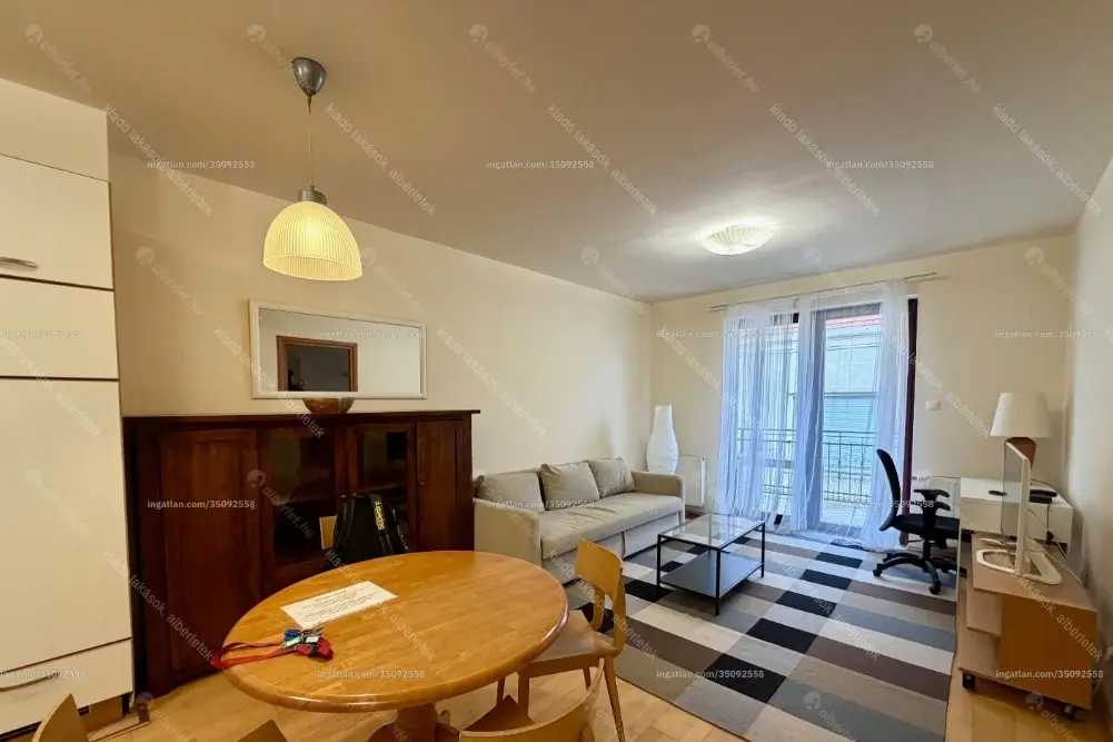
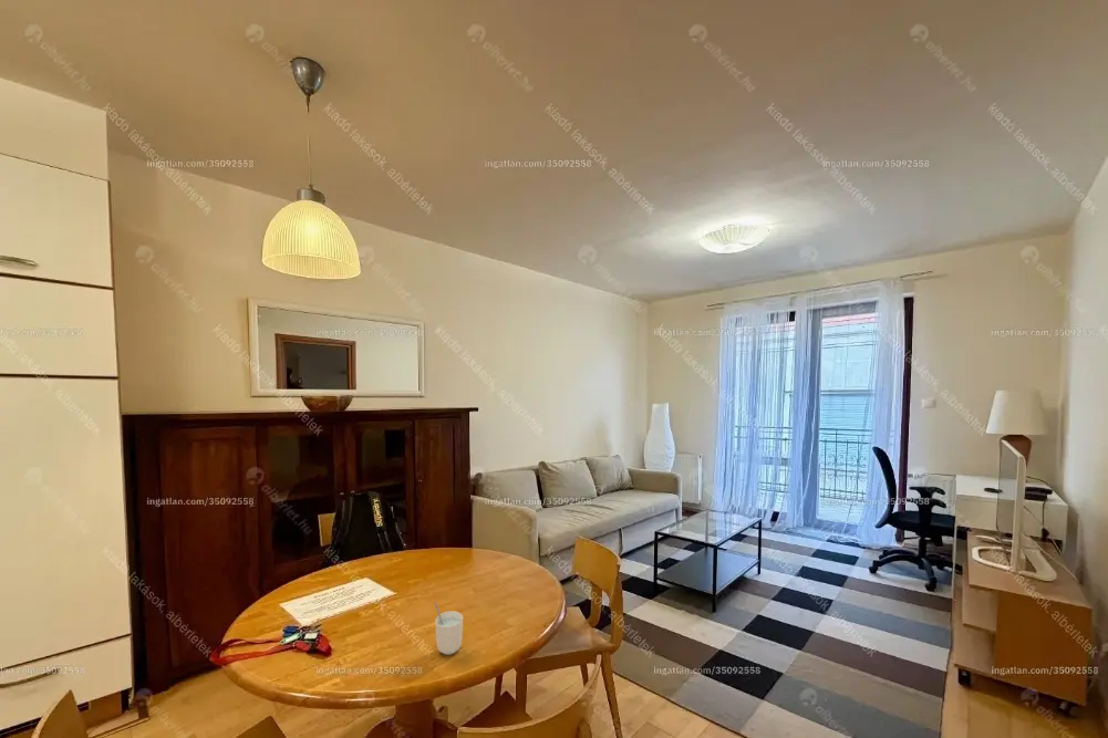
+ cup [434,601,464,656]
